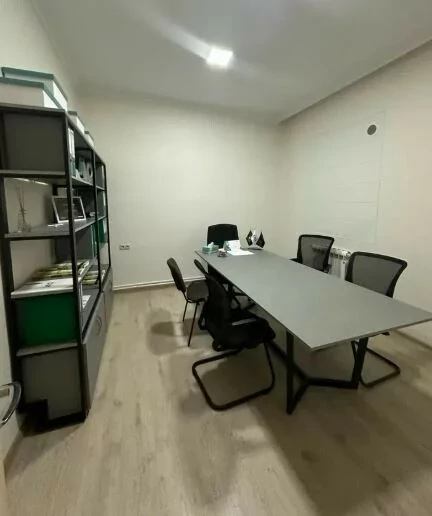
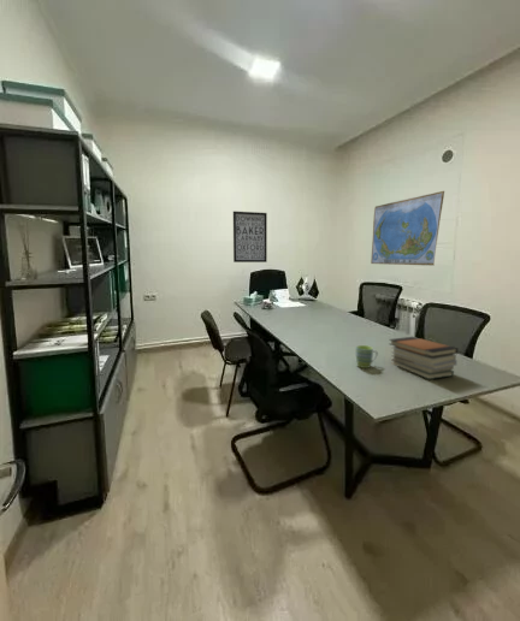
+ world map [370,190,445,266]
+ wall art [232,211,268,264]
+ mug [355,344,379,369]
+ book stack [388,336,460,380]
